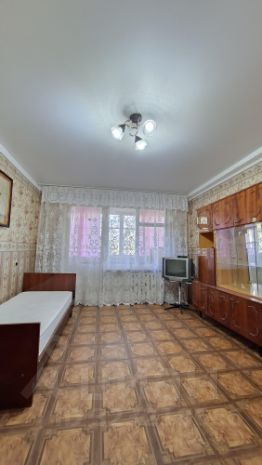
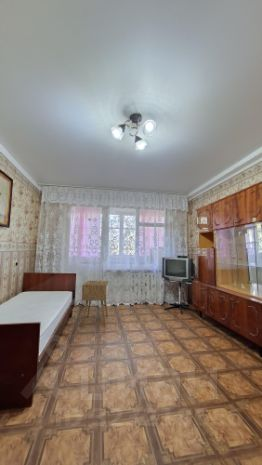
+ nightstand [80,280,110,328]
